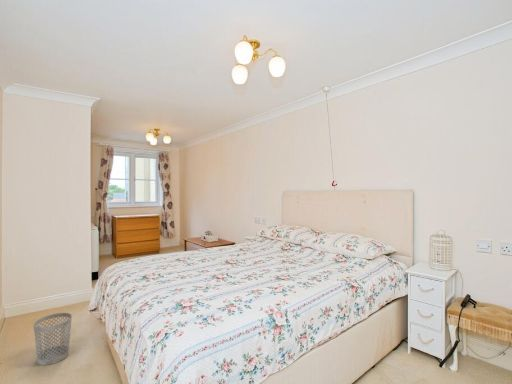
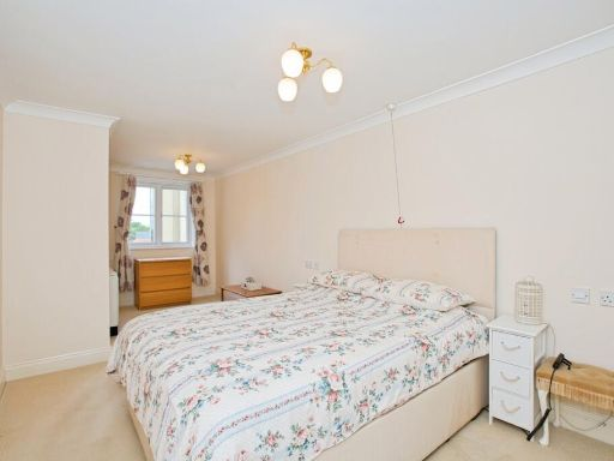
- wastebasket [33,312,73,366]
